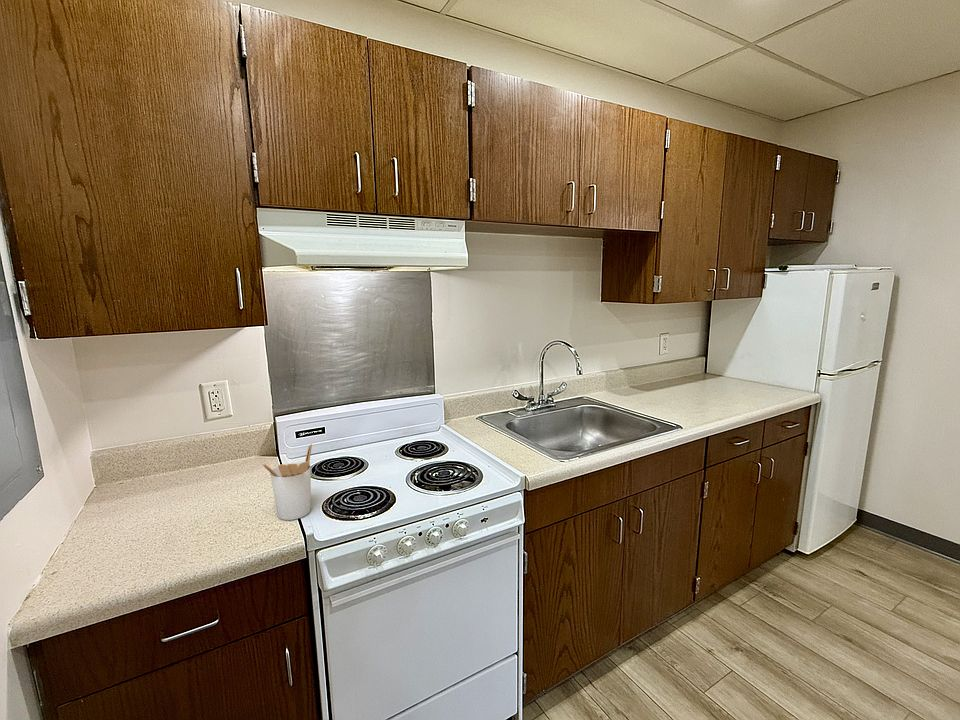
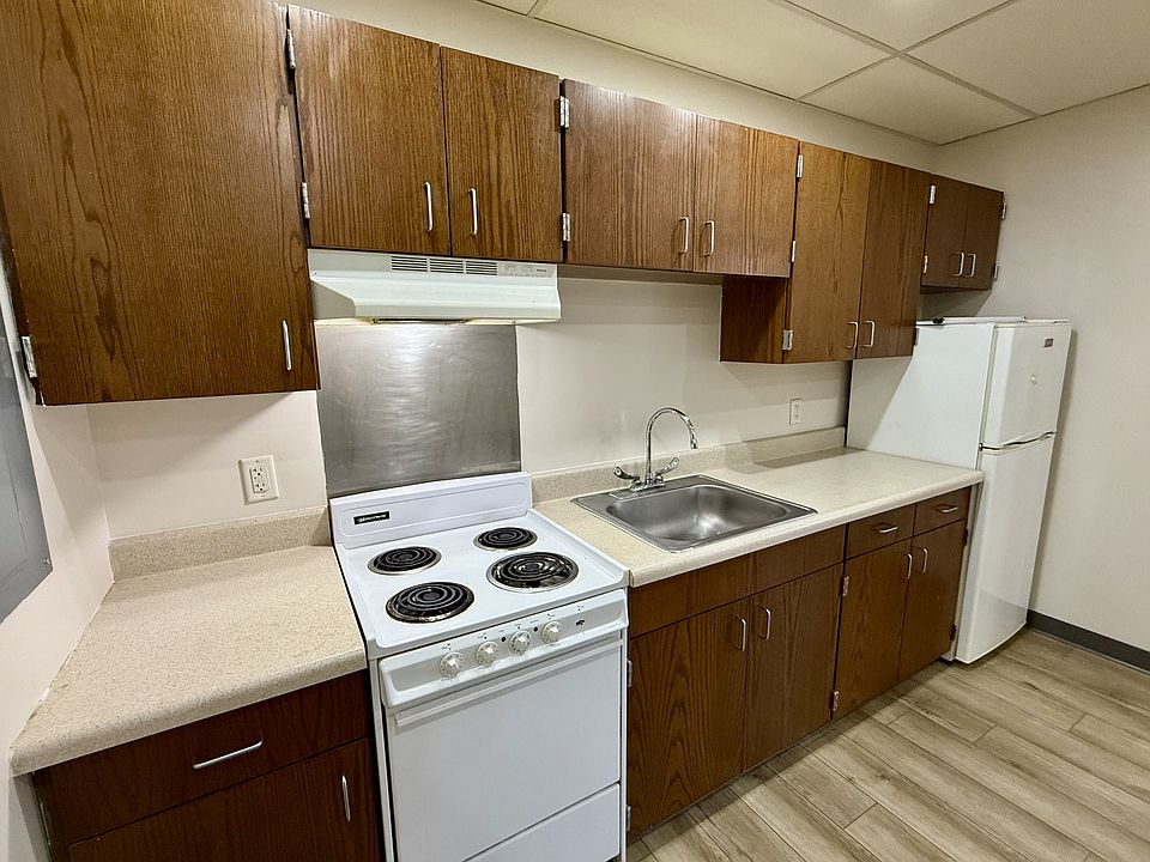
- utensil holder [260,443,313,521]
